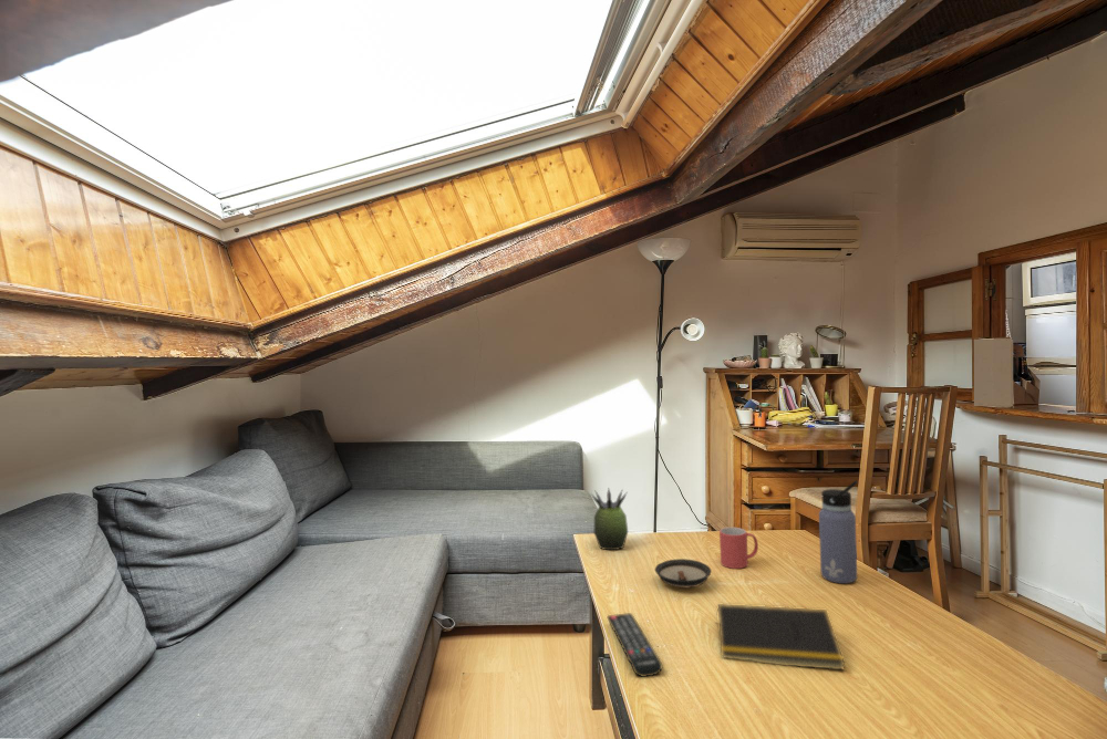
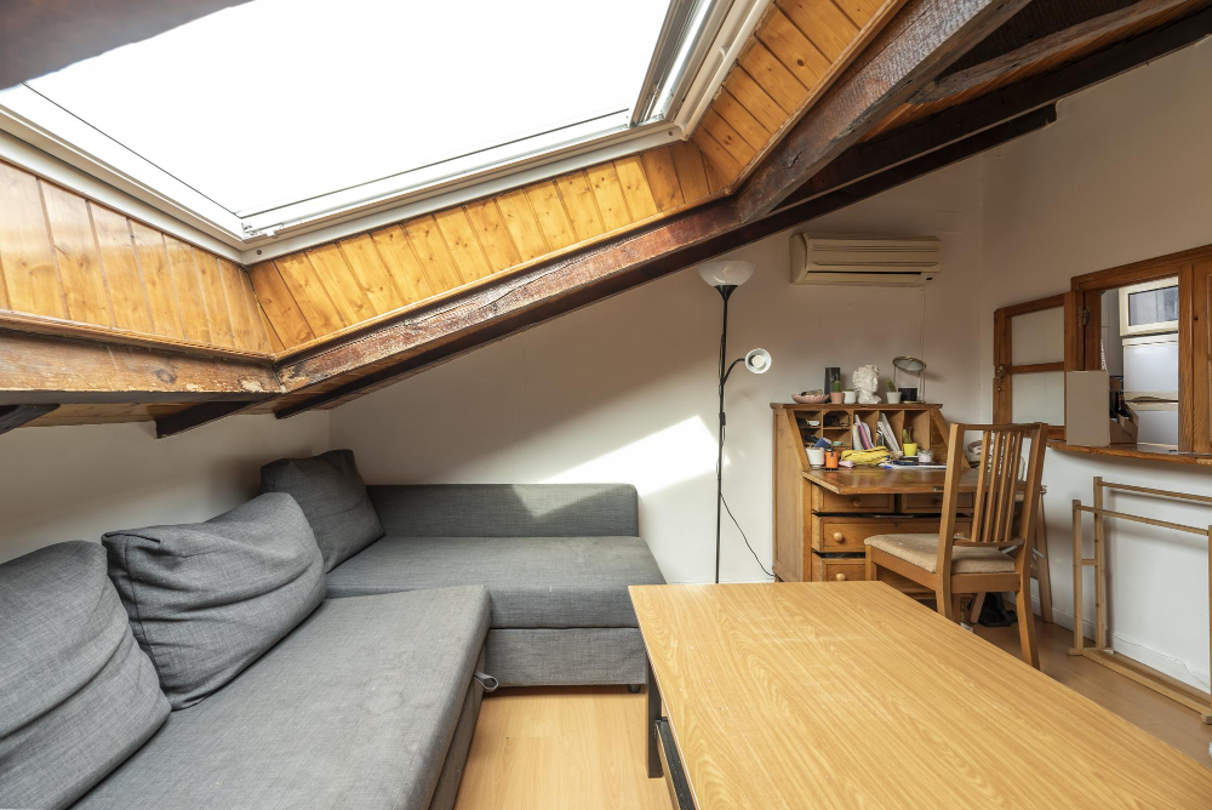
- remote control [606,612,663,678]
- mug [718,527,759,570]
- succulent plant [589,488,629,551]
- saucer [654,558,713,589]
- notepad [715,603,846,672]
- water bottle [818,480,859,584]
